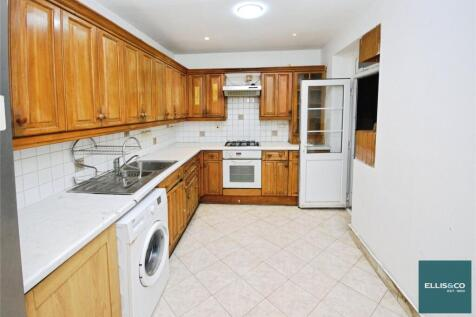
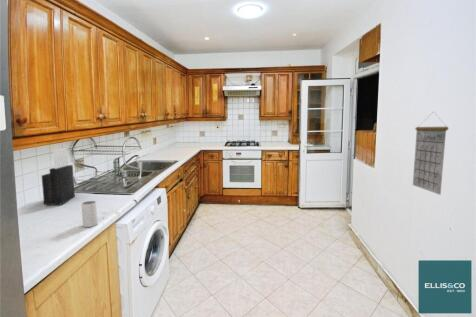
+ calendar [412,111,449,196]
+ knife block [41,148,76,206]
+ mug [80,200,98,228]
